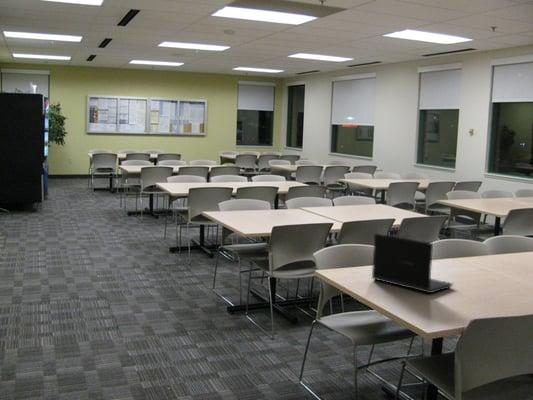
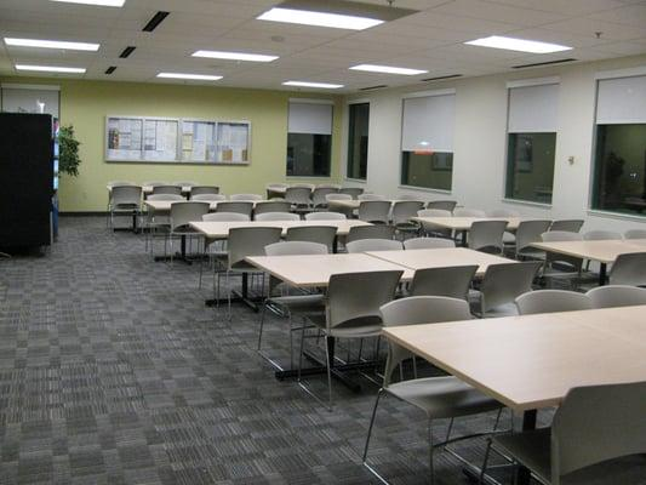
- laptop [371,232,454,294]
